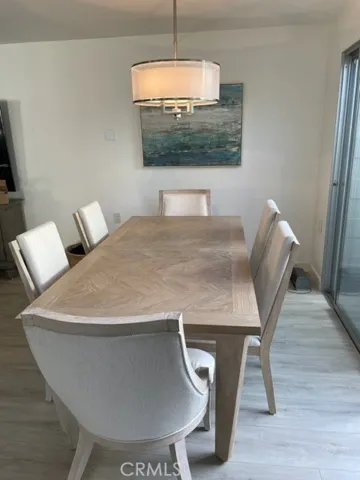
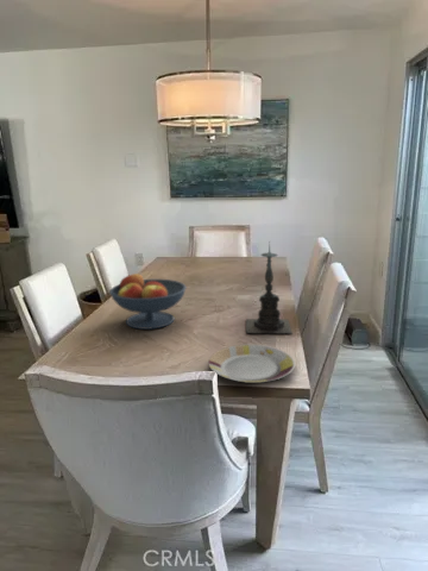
+ fruit bowl [108,272,187,331]
+ candle holder [245,241,294,334]
+ plate [208,344,296,384]
